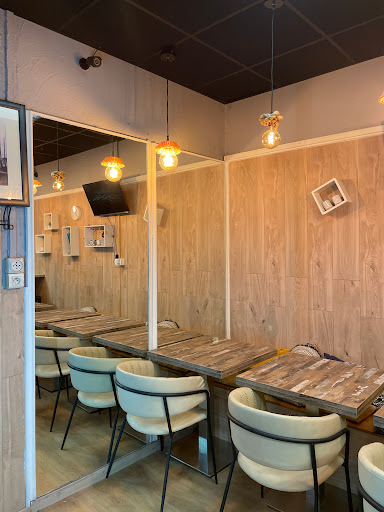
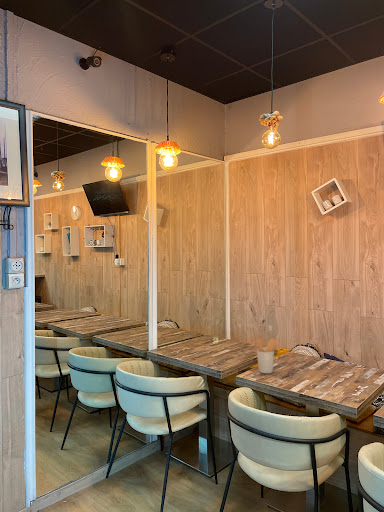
+ utensil holder [255,337,280,374]
